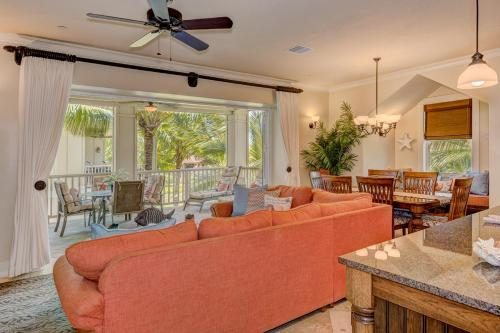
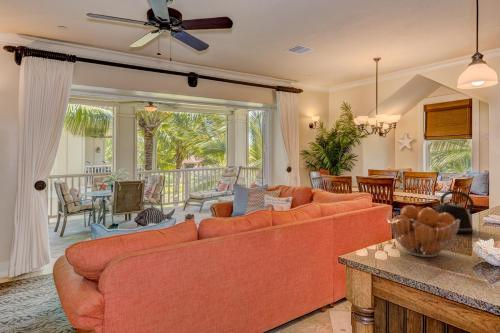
+ kettle [432,190,477,234]
+ fruit basket [386,204,460,258]
